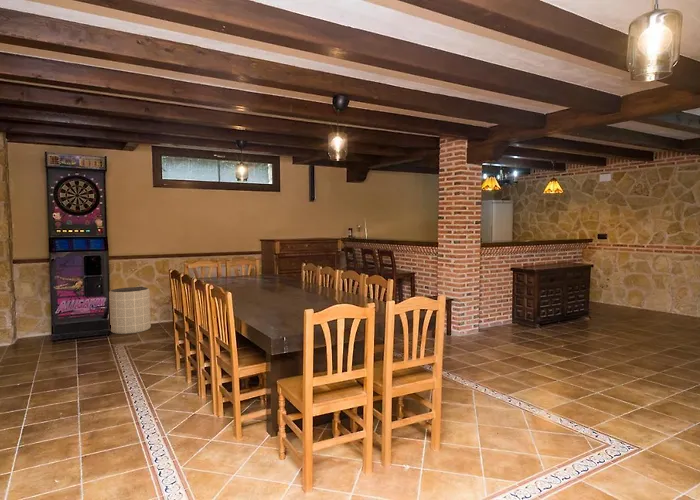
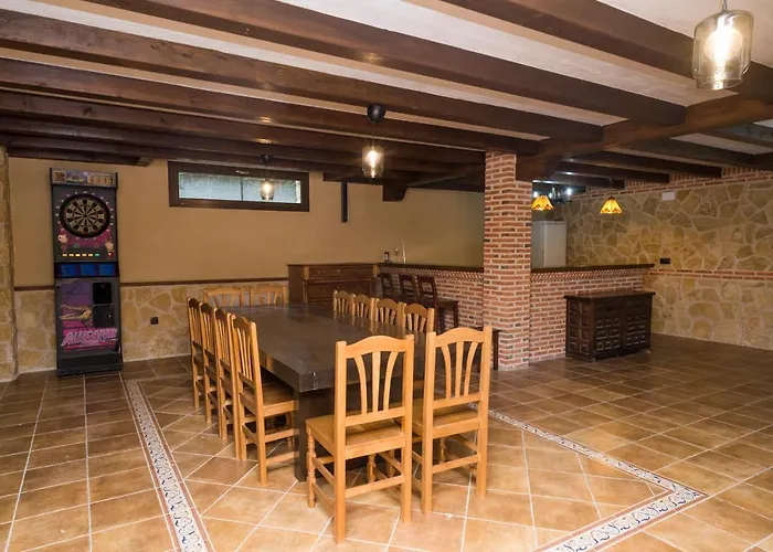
- trash can [108,286,152,335]
